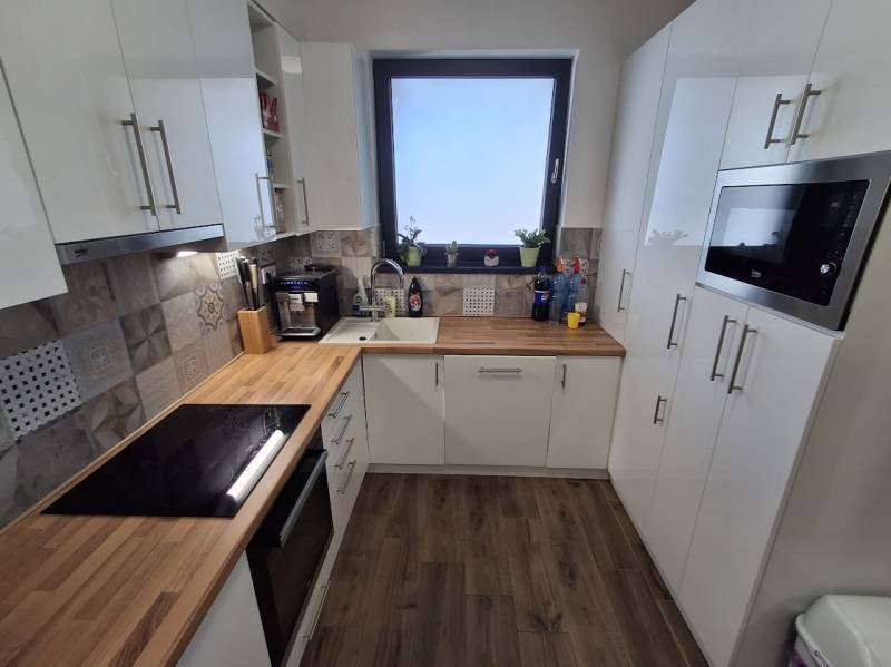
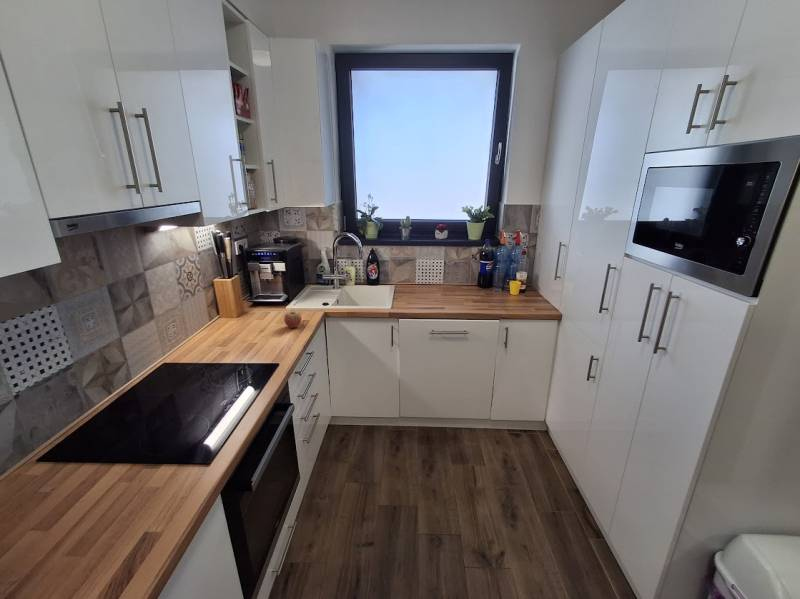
+ fruit [283,310,302,329]
